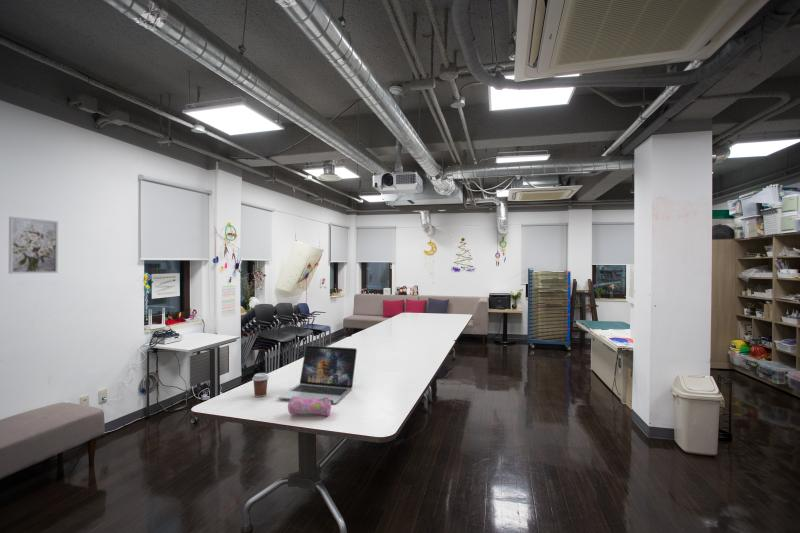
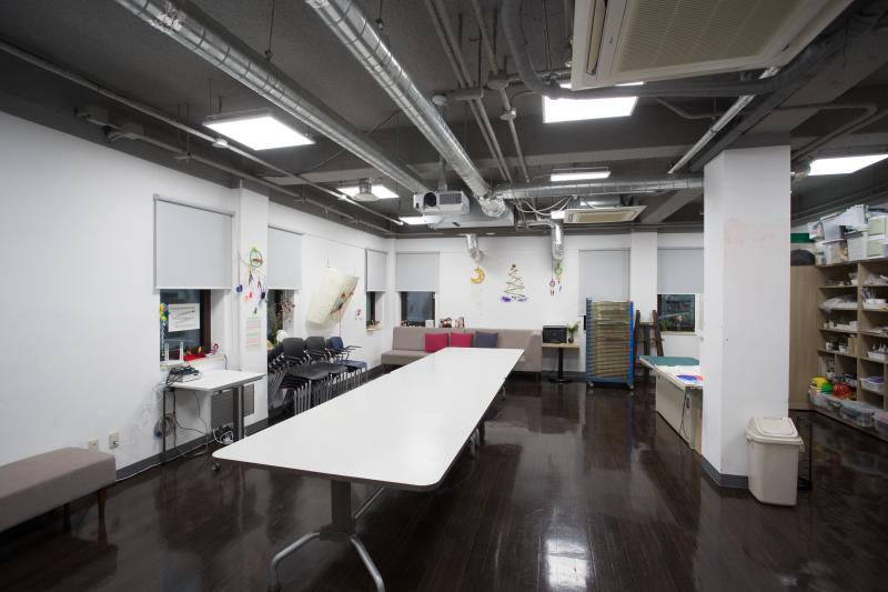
- laptop [278,344,358,405]
- wall art [8,216,59,275]
- pencil case [287,396,333,417]
- coffee cup [251,372,270,398]
